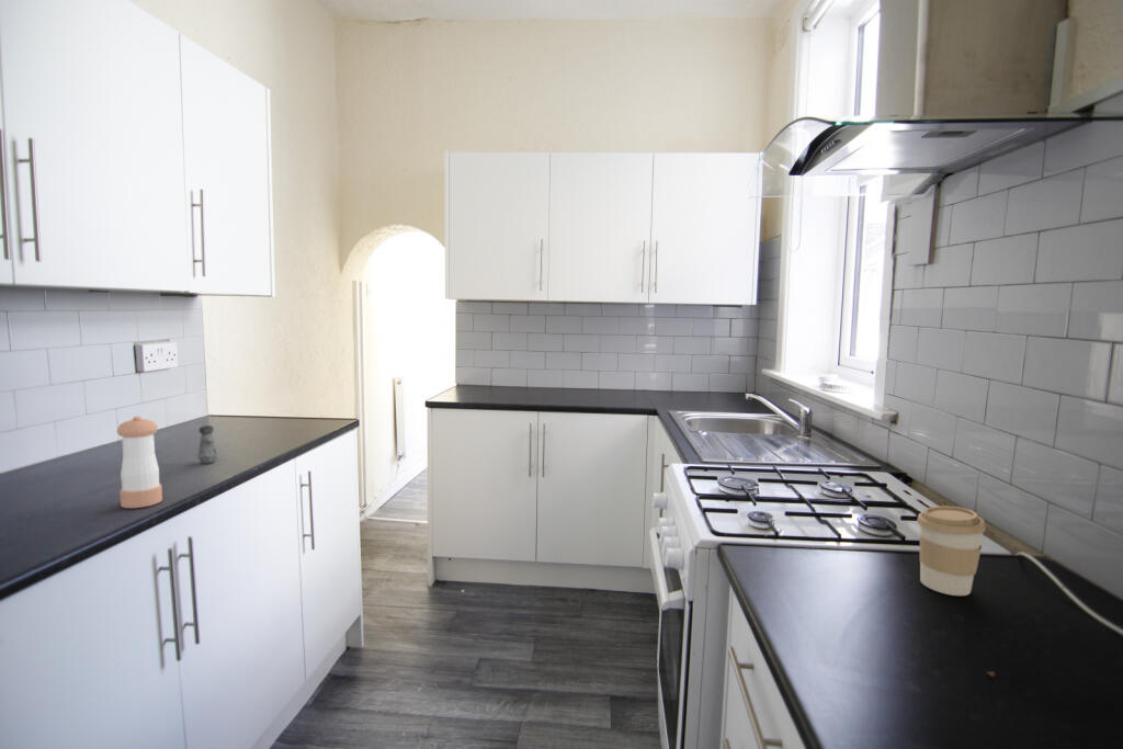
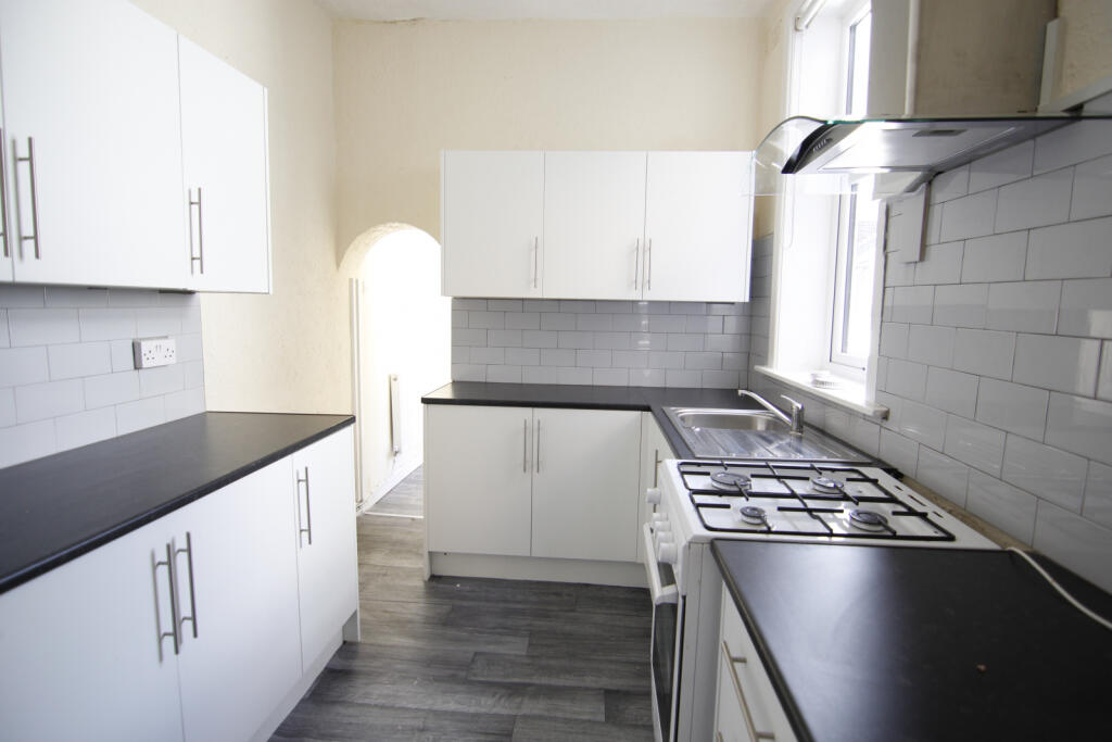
- pepper shaker [116,416,163,509]
- coffee cup [916,506,987,597]
- salt shaker [196,424,218,465]
